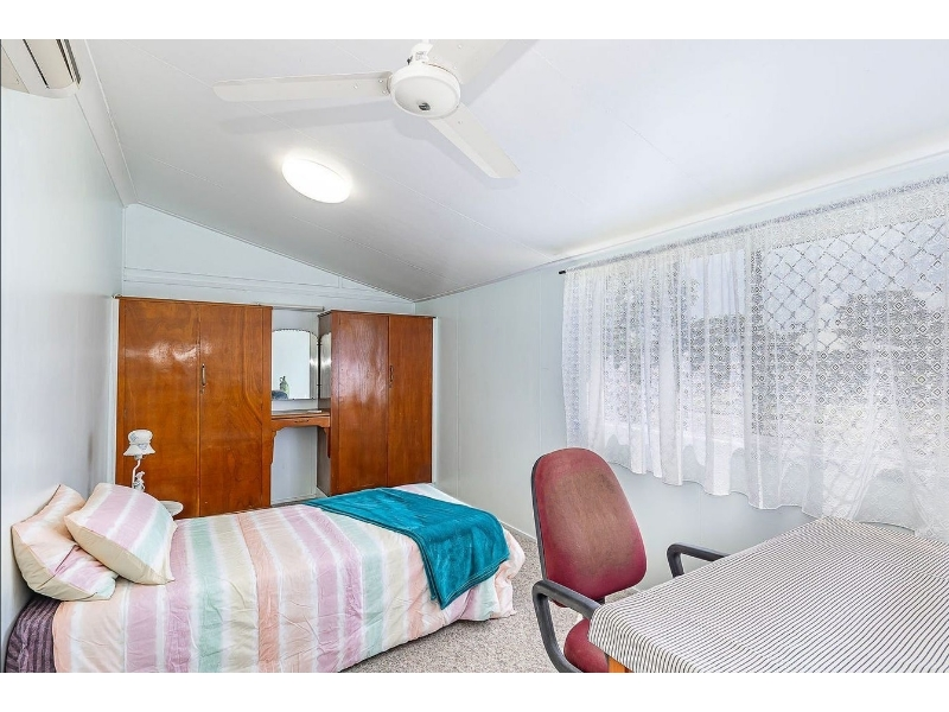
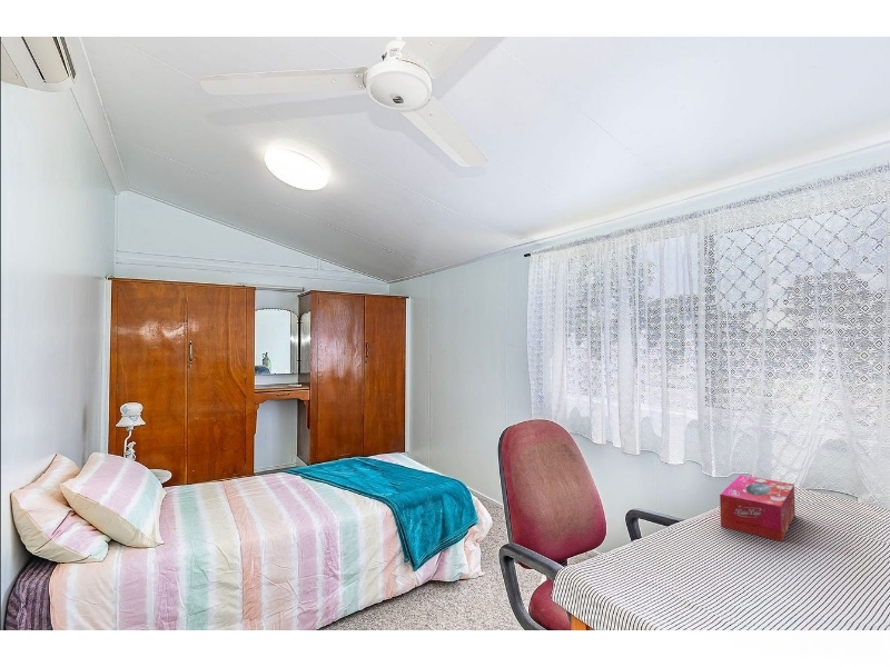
+ tissue box [719,475,797,542]
